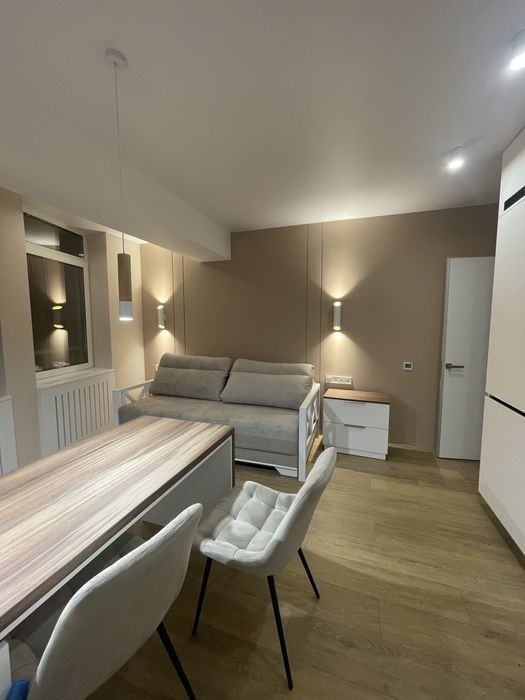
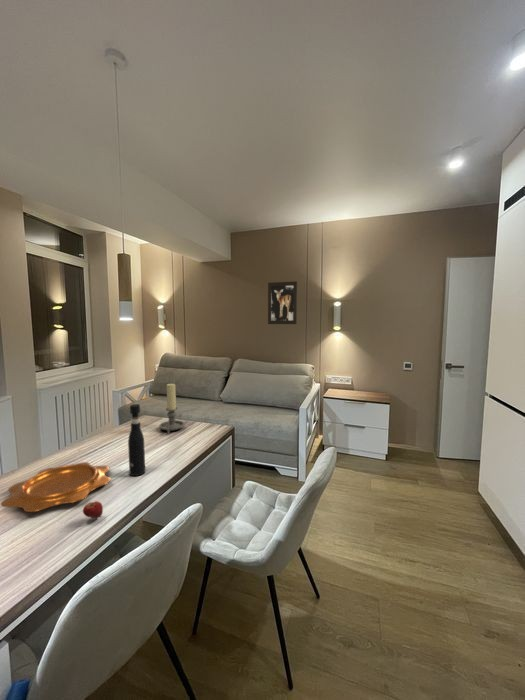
+ wall art [267,280,298,325]
+ pepper grinder [127,403,146,477]
+ candle holder [158,383,186,434]
+ fruit [82,500,104,519]
+ decorative bowl [0,461,112,513]
